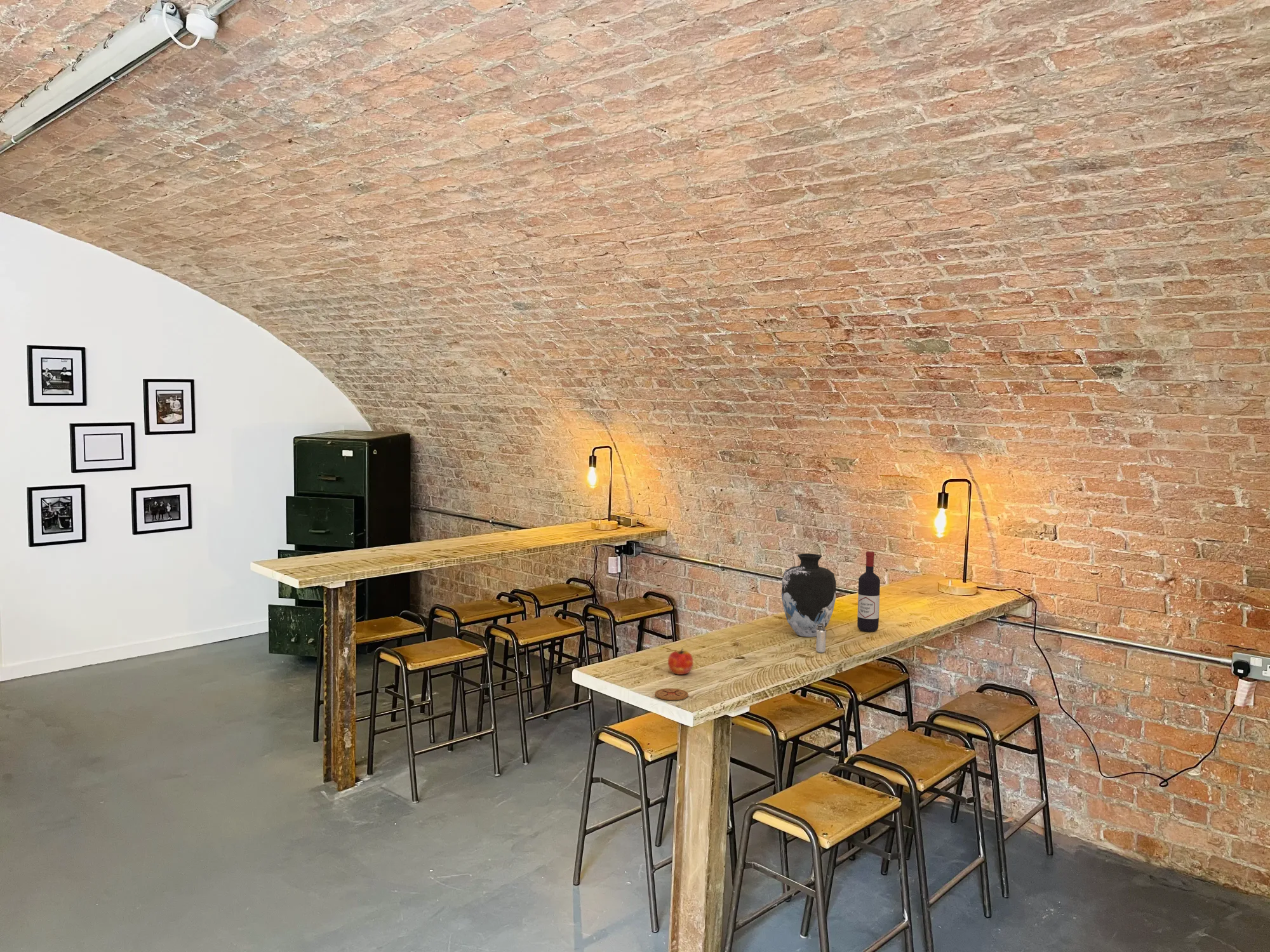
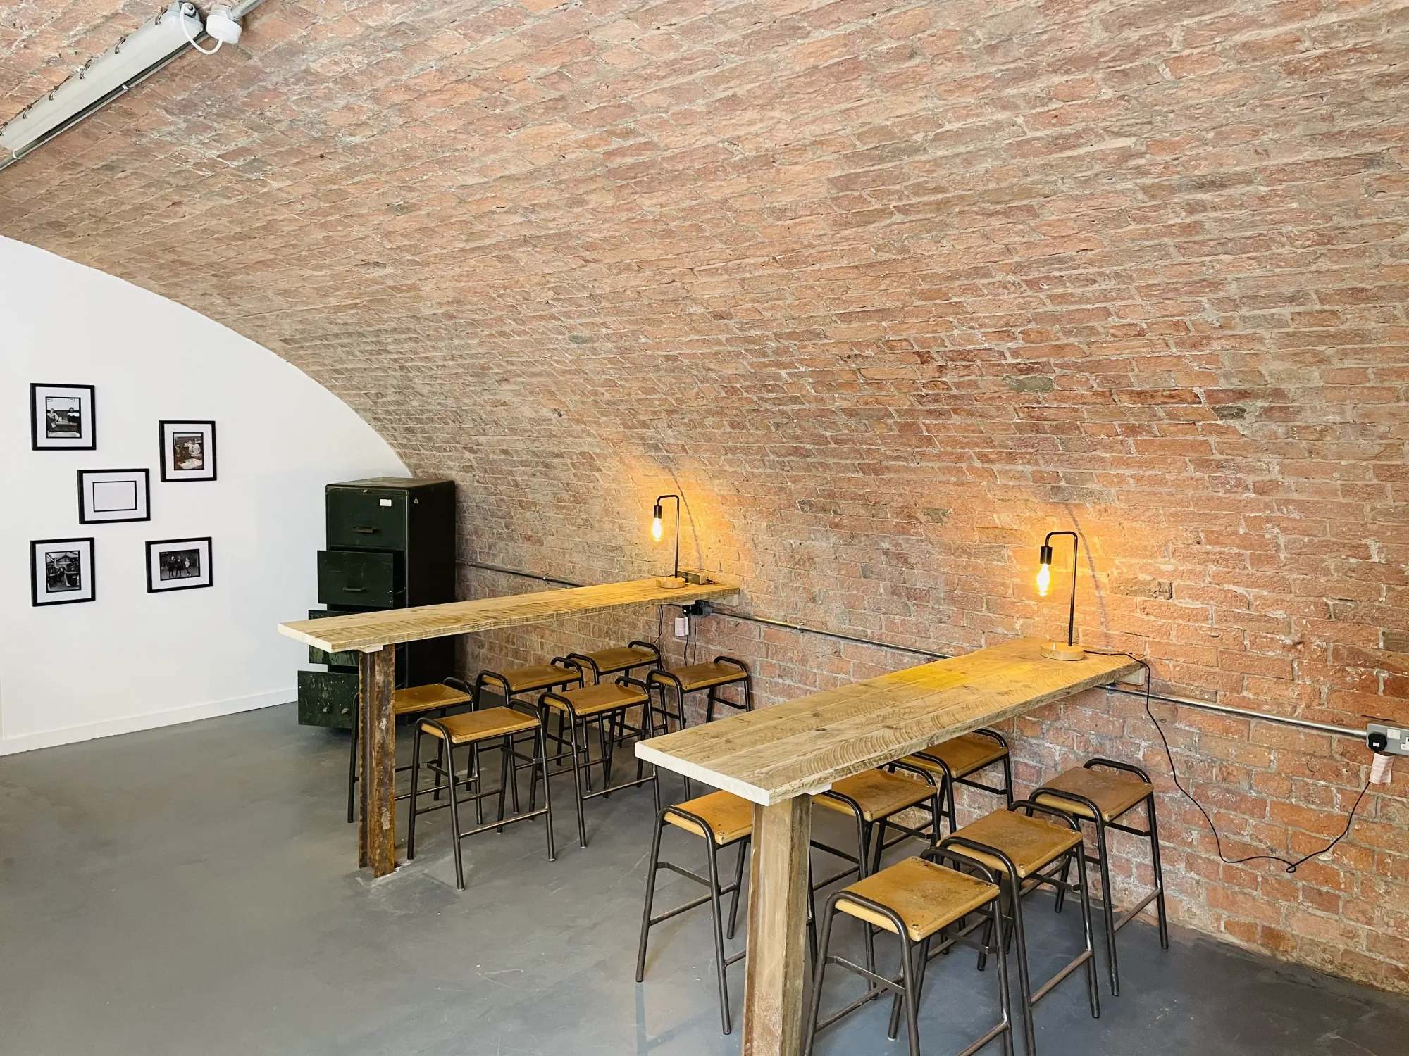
- shaker [815,623,827,653]
- wine bottle [857,551,881,633]
- apple [667,648,694,675]
- vase [781,553,836,637]
- coaster [654,688,689,701]
